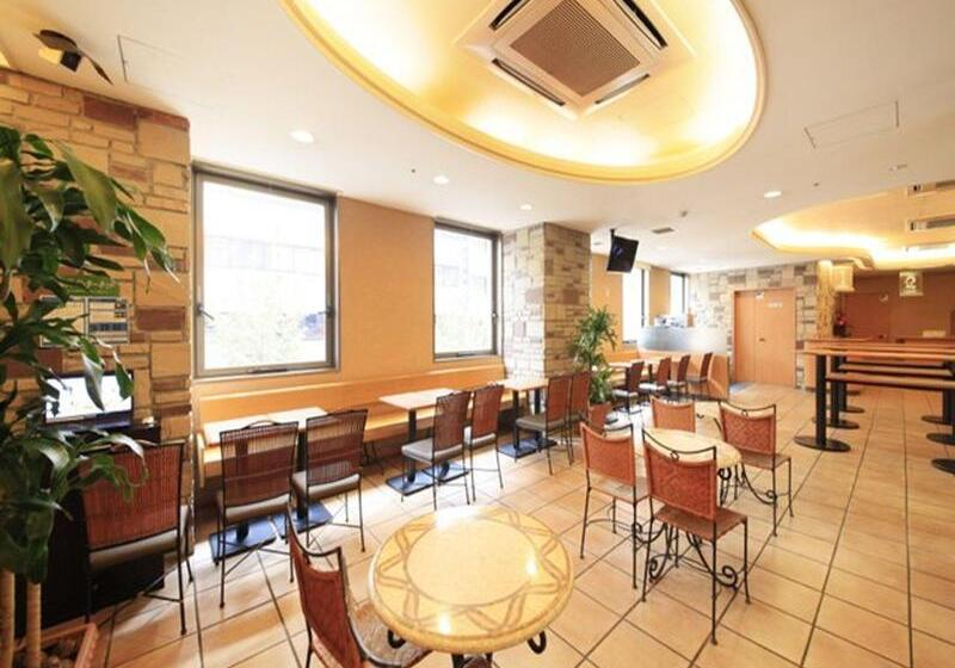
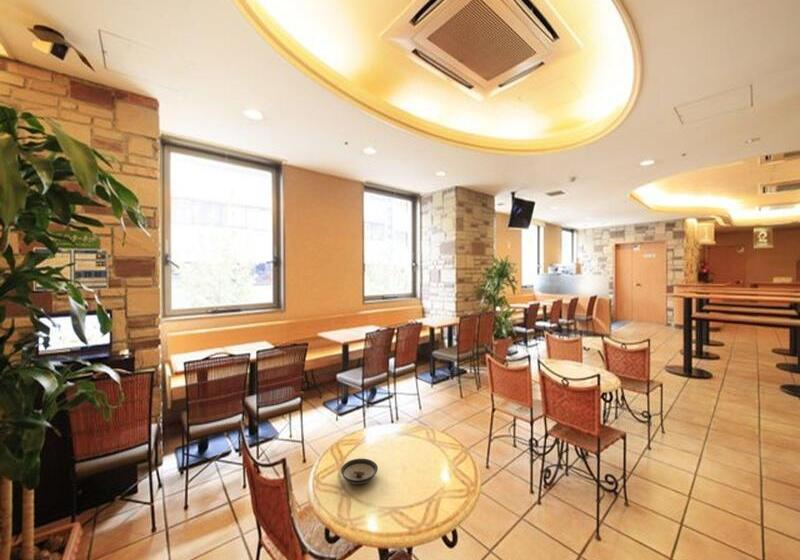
+ saucer [340,458,379,485]
